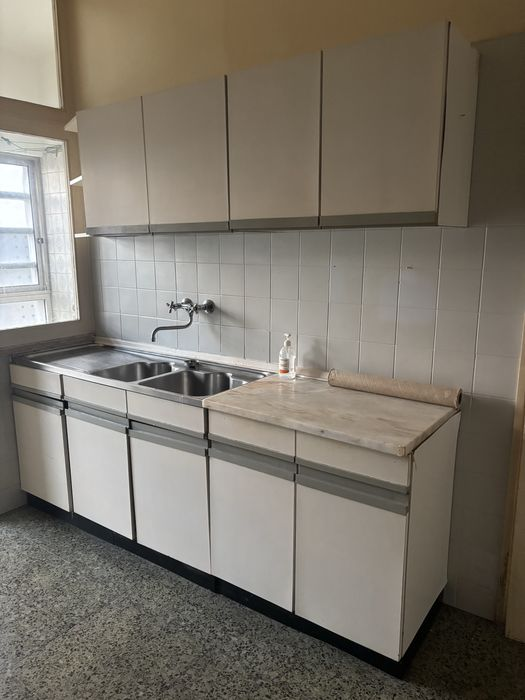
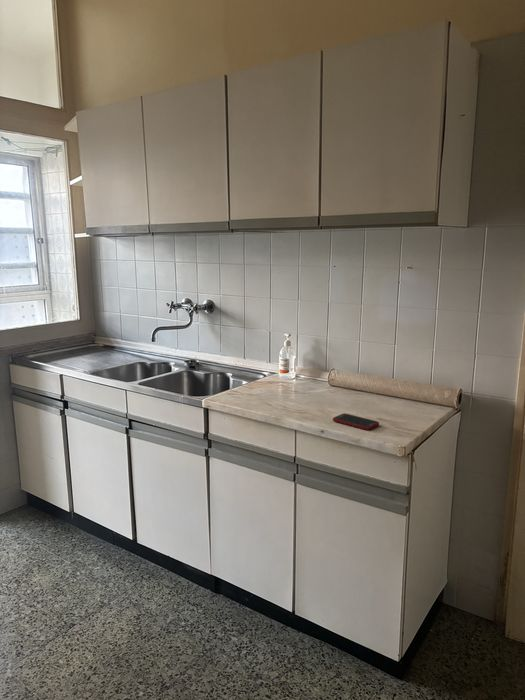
+ cell phone [332,412,380,431]
